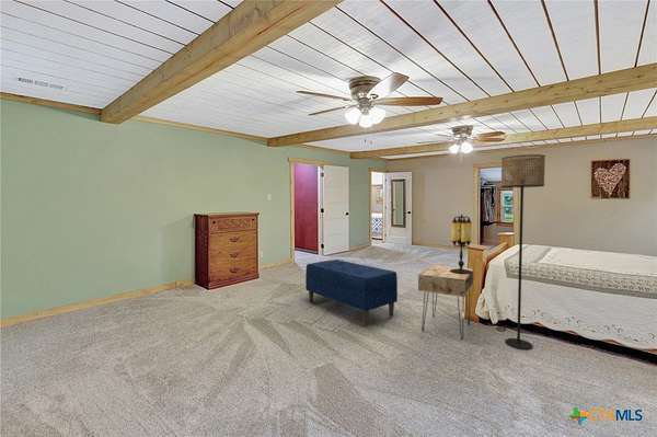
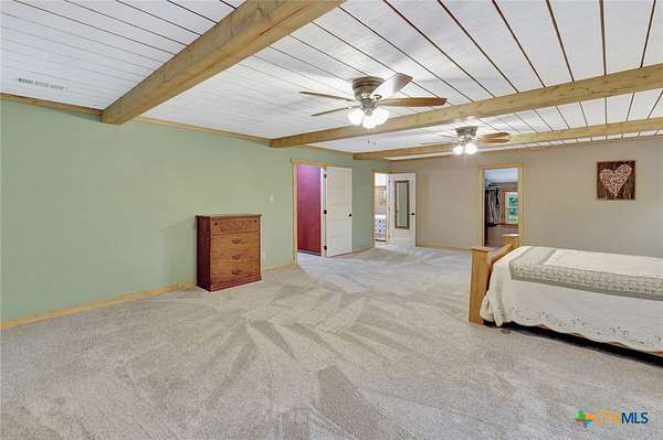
- nightstand [417,264,474,341]
- table lamp [450,214,473,274]
- bench [304,258,399,326]
- floor lamp [500,153,546,350]
